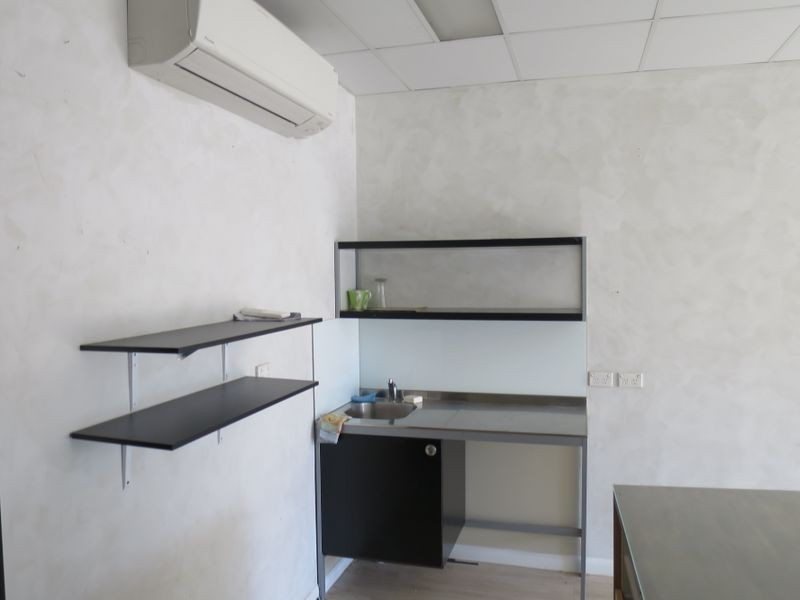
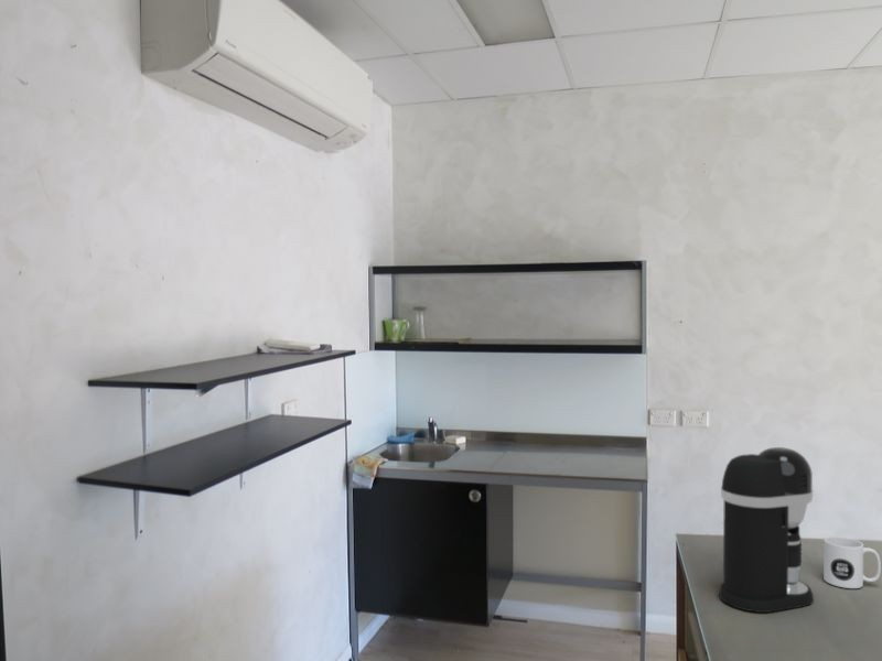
+ coffee maker [718,446,815,614]
+ mug [822,535,882,589]
